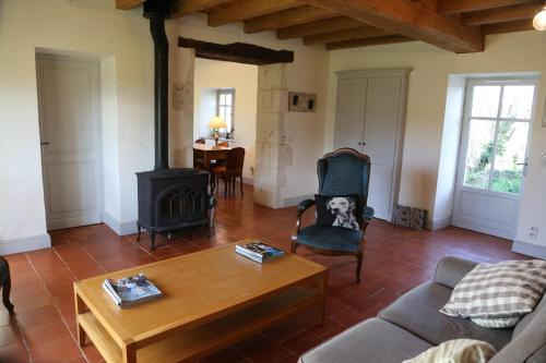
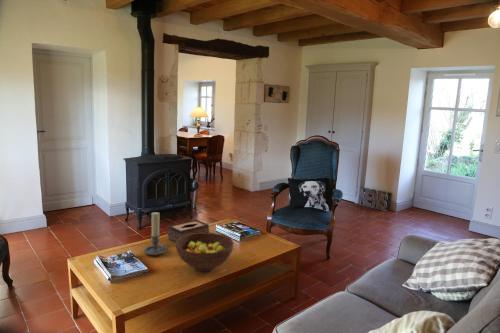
+ candle holder [143,211,170,257]
+ fruit bowl [175,232,235,272]
+ tissue box [167,219,210,243]
